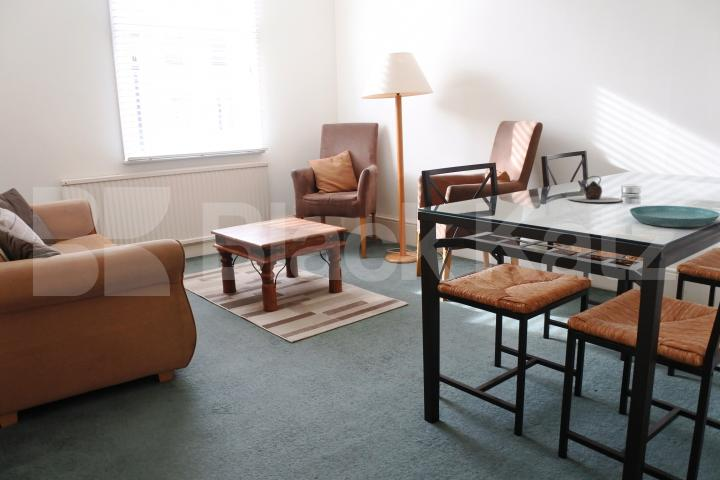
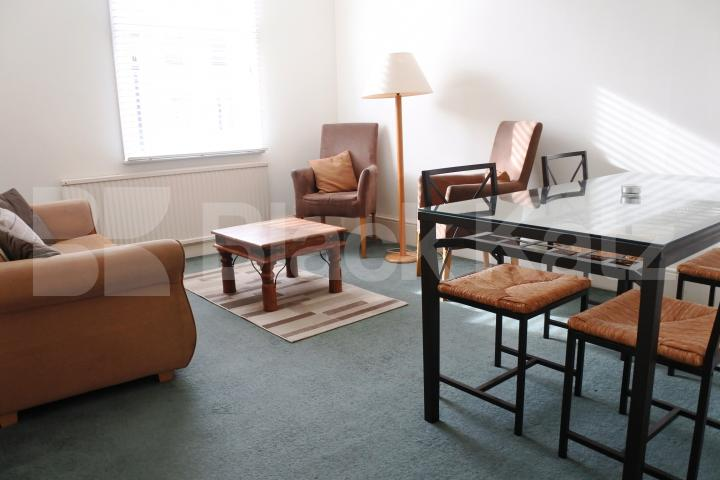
- teapot [566,175,622,203]
- saucer [629,205,720,228]
